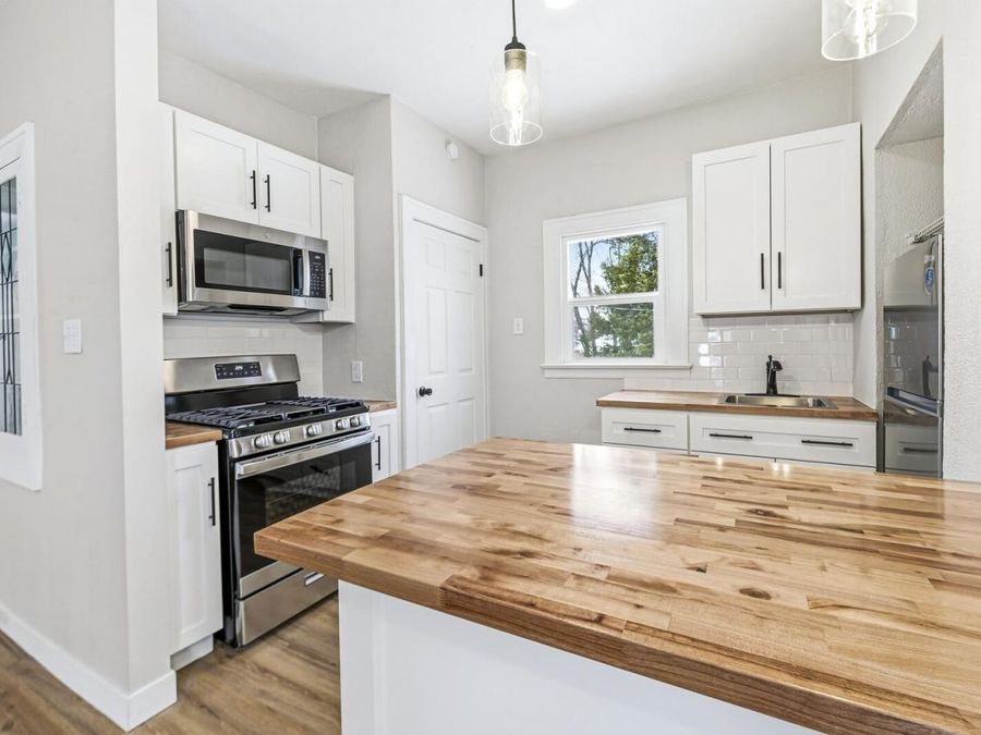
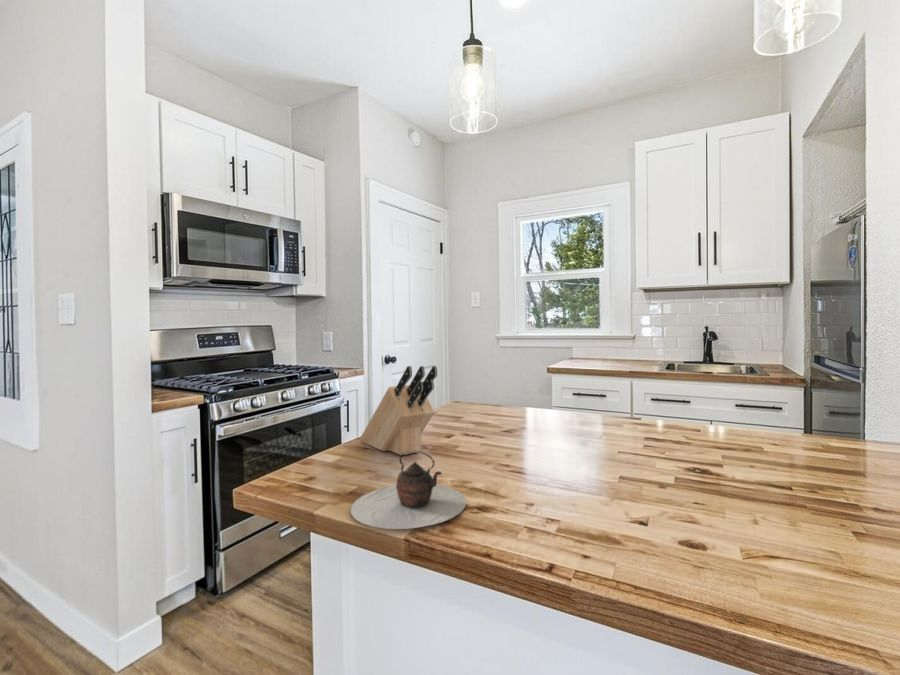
+ teapot [350,451,468,530]
+ knife block [359,365,438,456]
